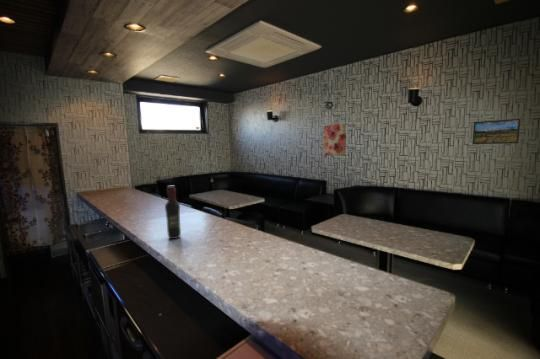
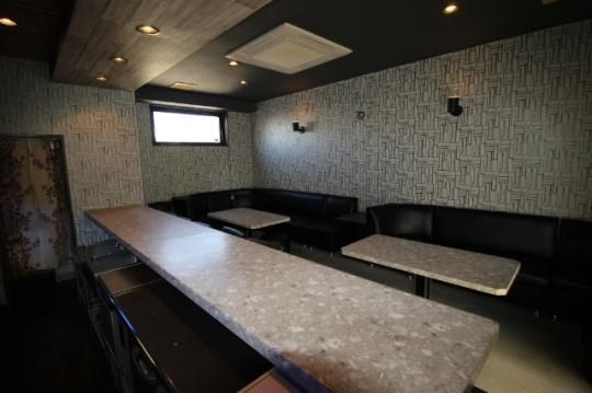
- wine bottle [164,185,182,240]
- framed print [471,118,522,145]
- wall art [322,123,347,157]
